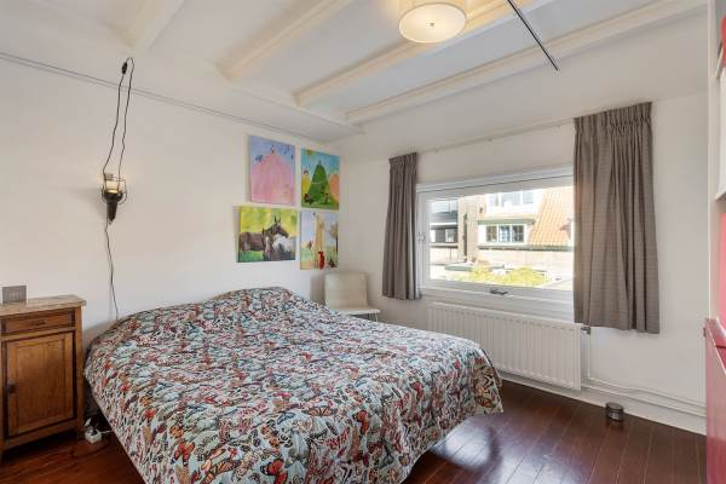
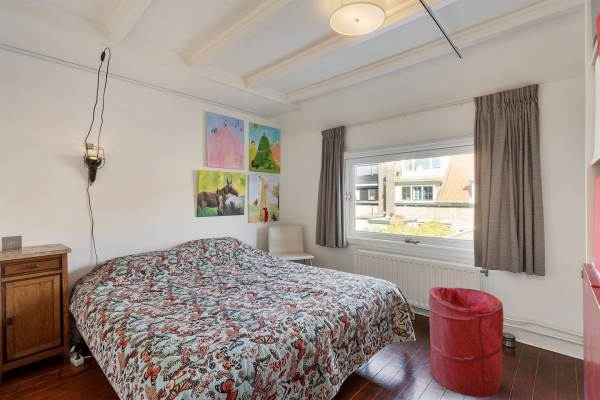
+ laundry hamper [428,286,504,398]
